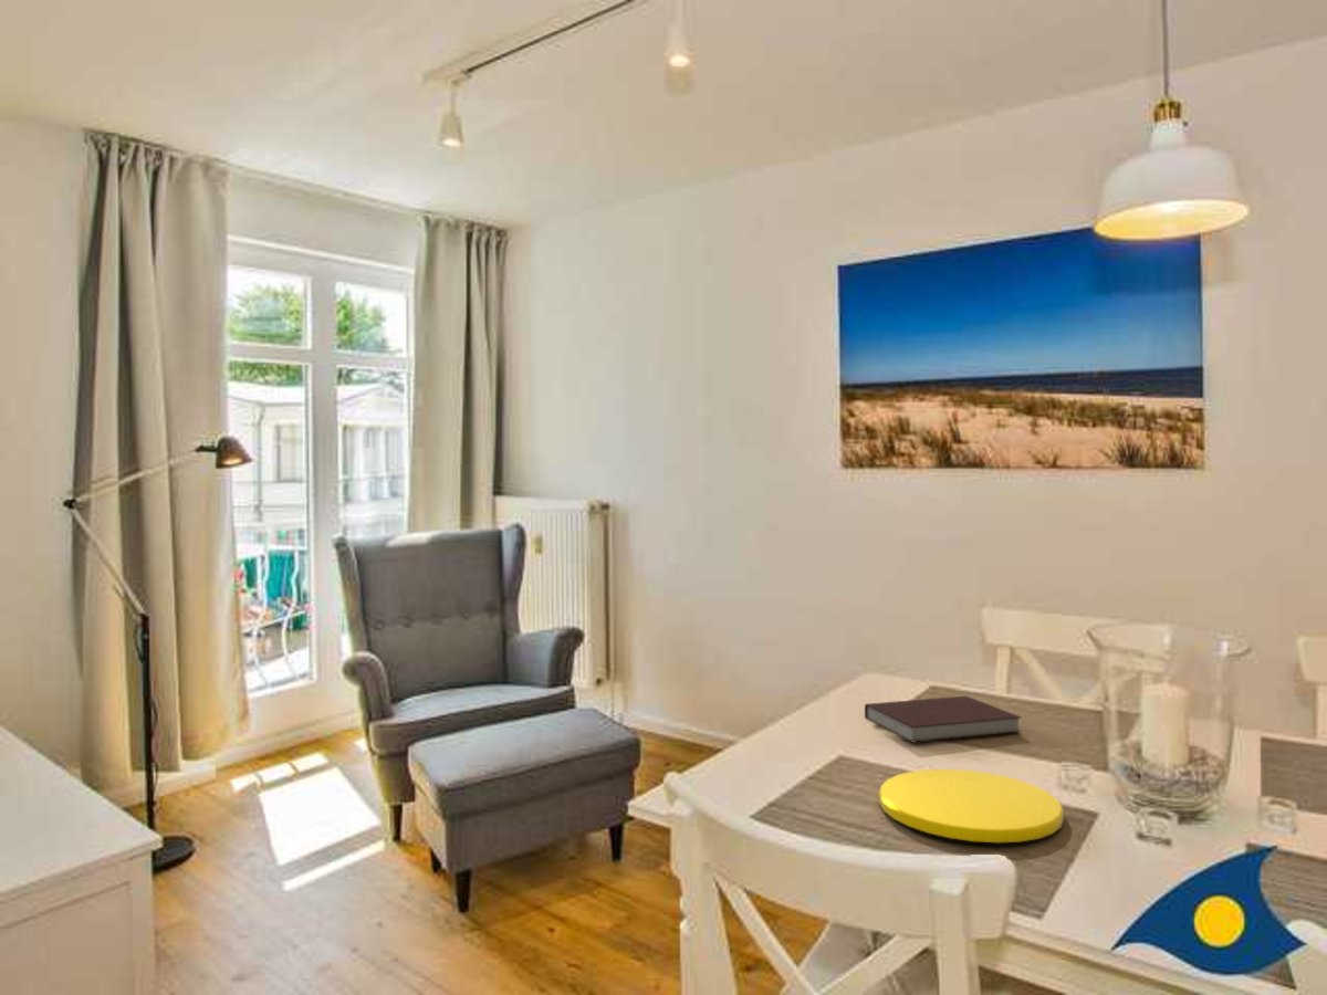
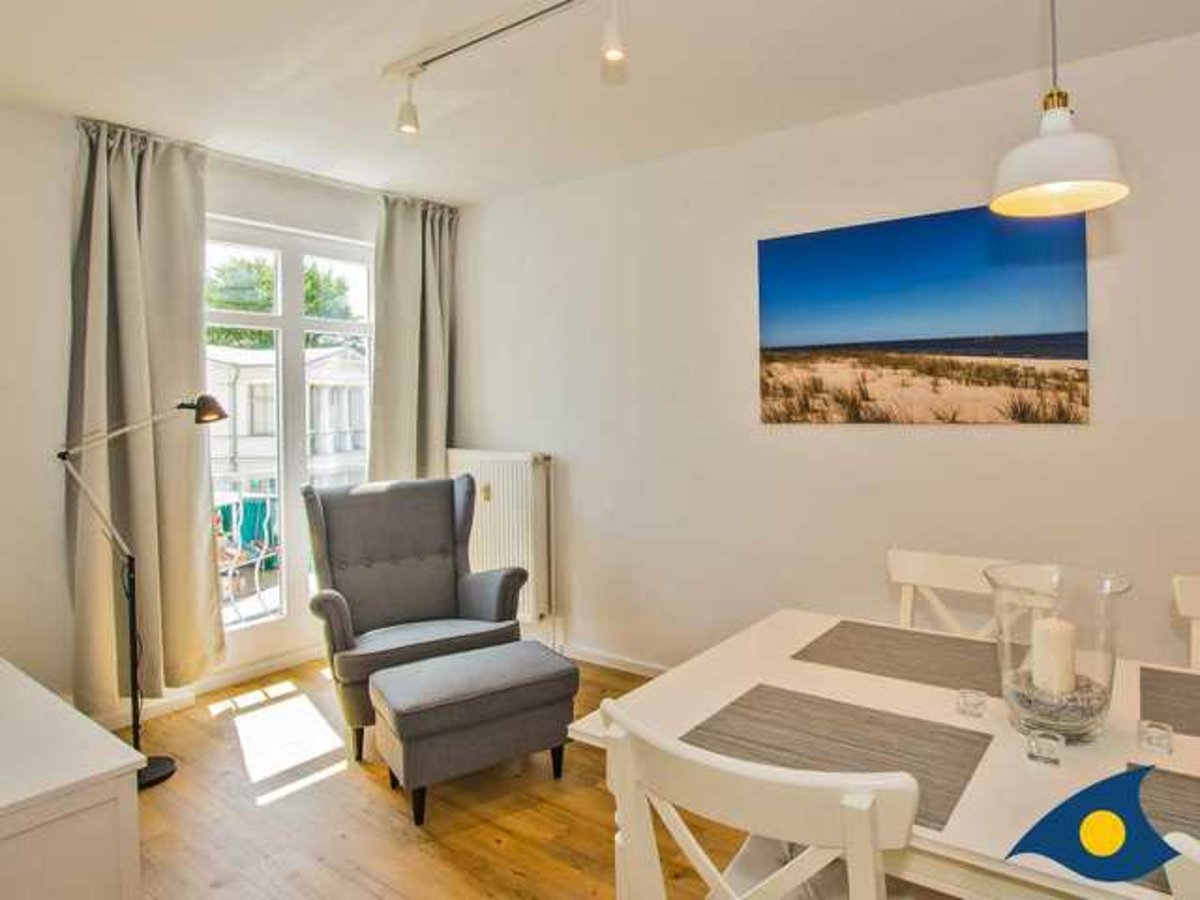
- notebook [864,694,1023,744]
- plate [878,768,1065,844]
